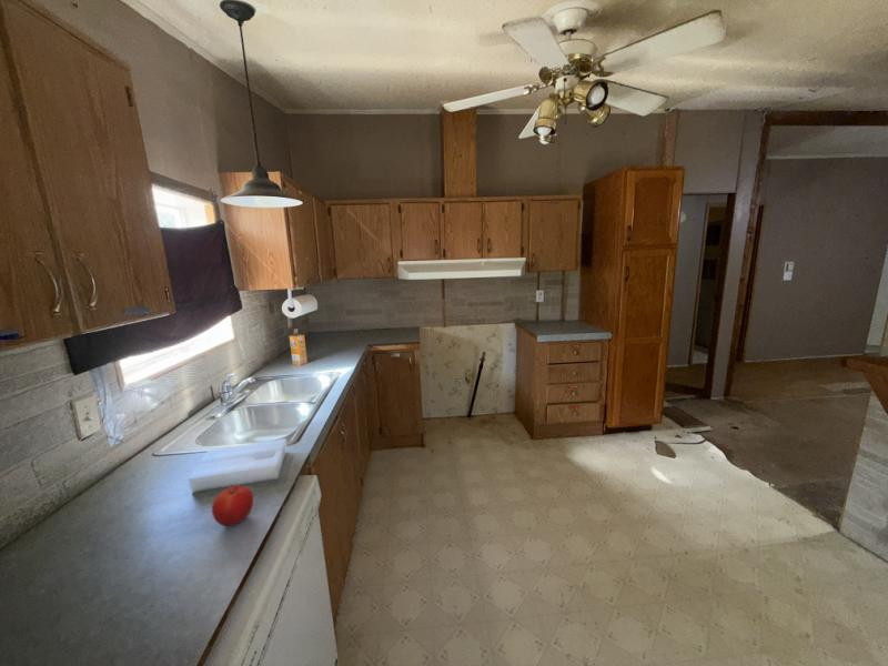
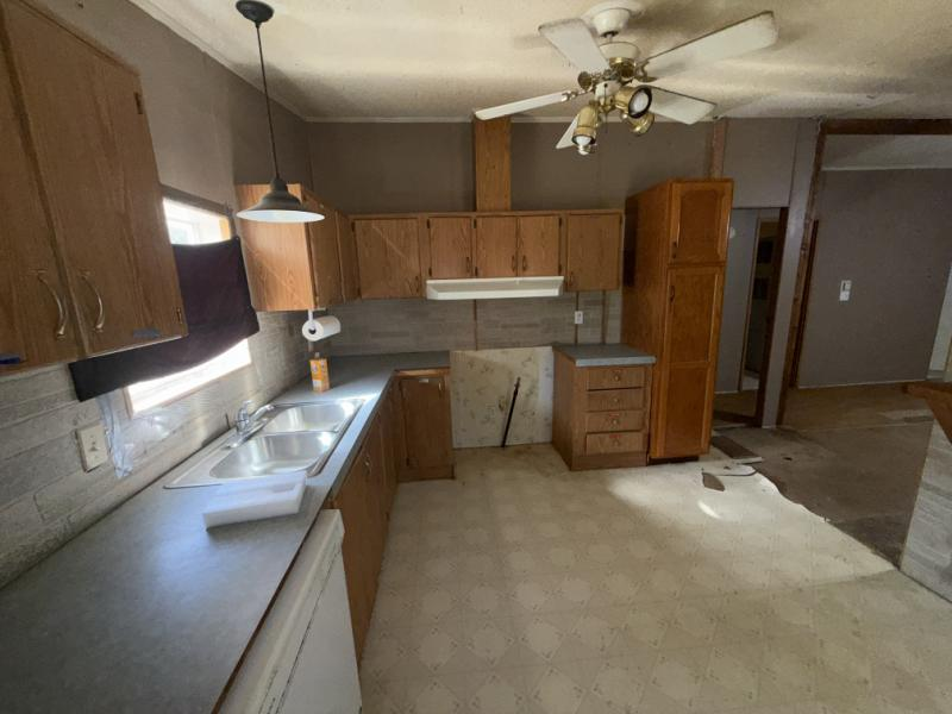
- fruit [211,484,254,527]
